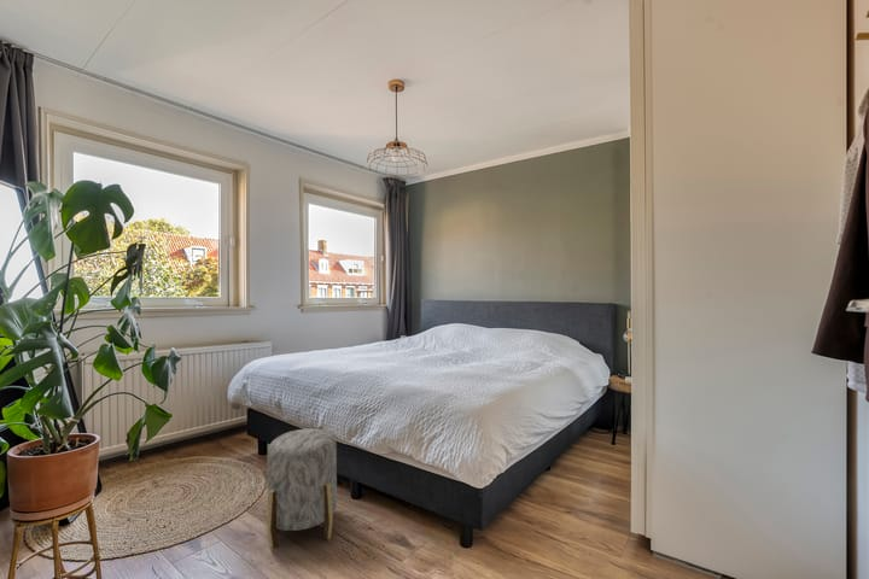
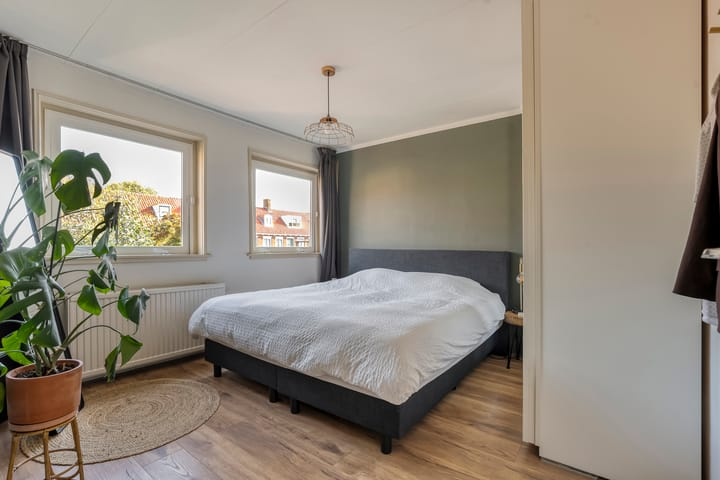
- stool [266,427,338,549]
